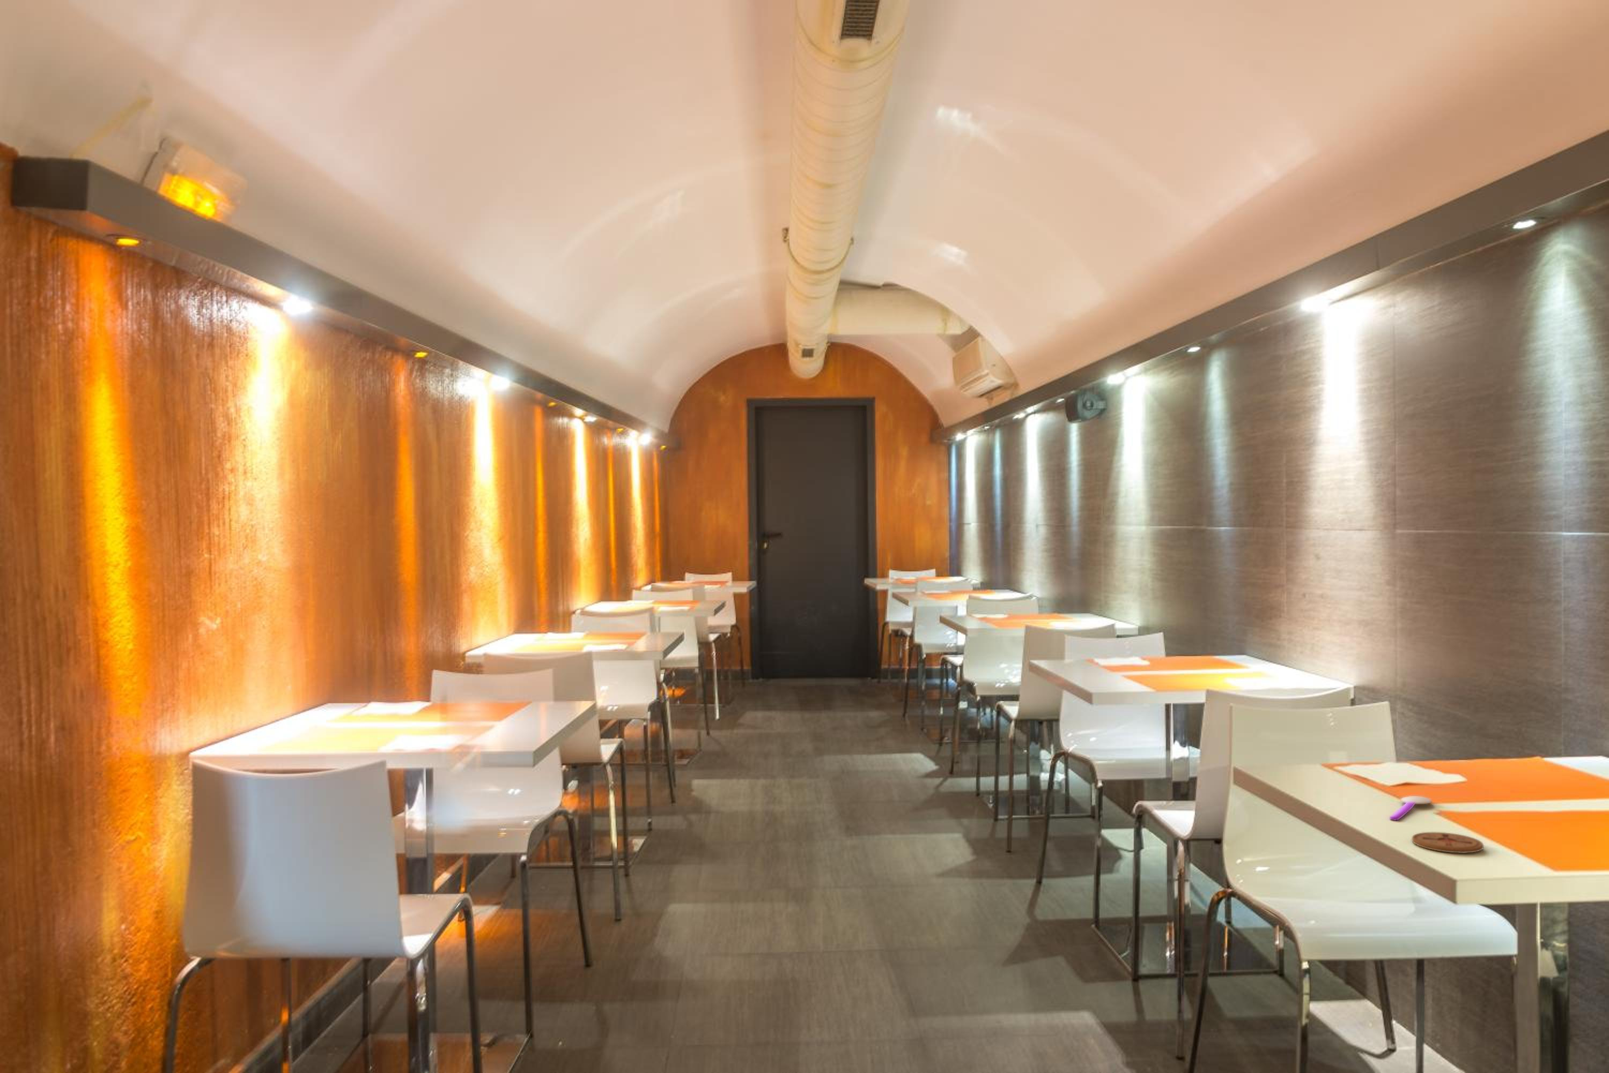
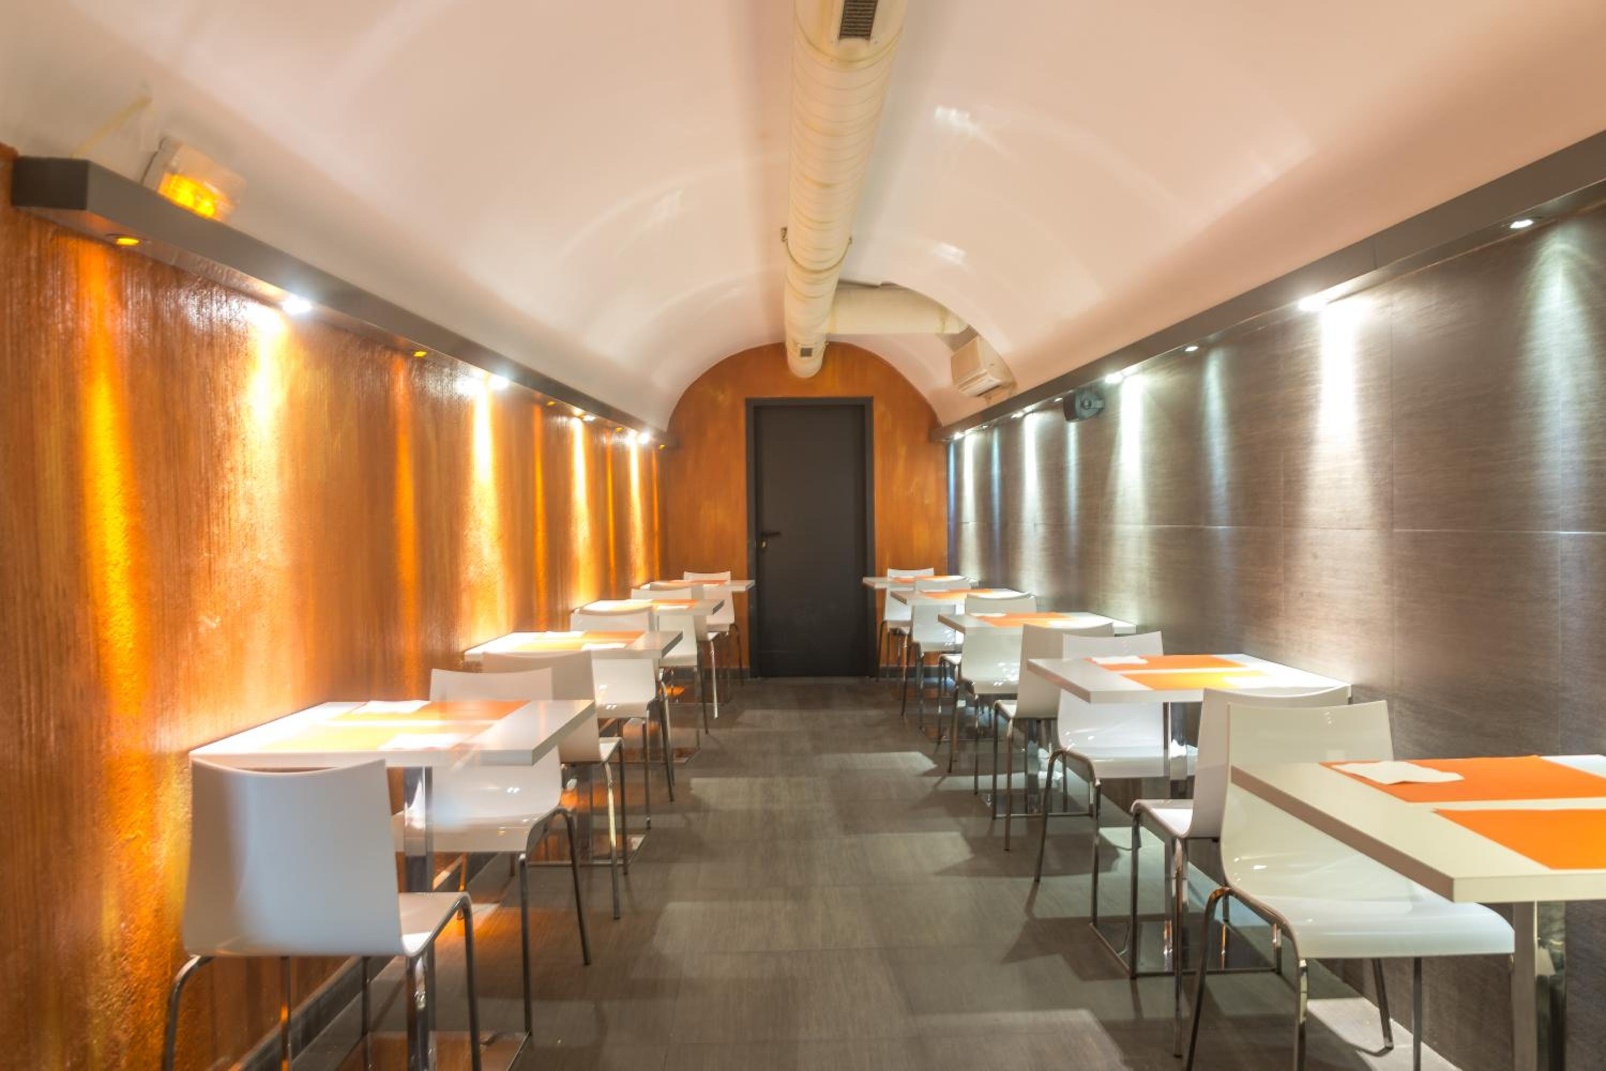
- spoon [1389,795,1433,822]
- coaster [1411,831,1484,854]
